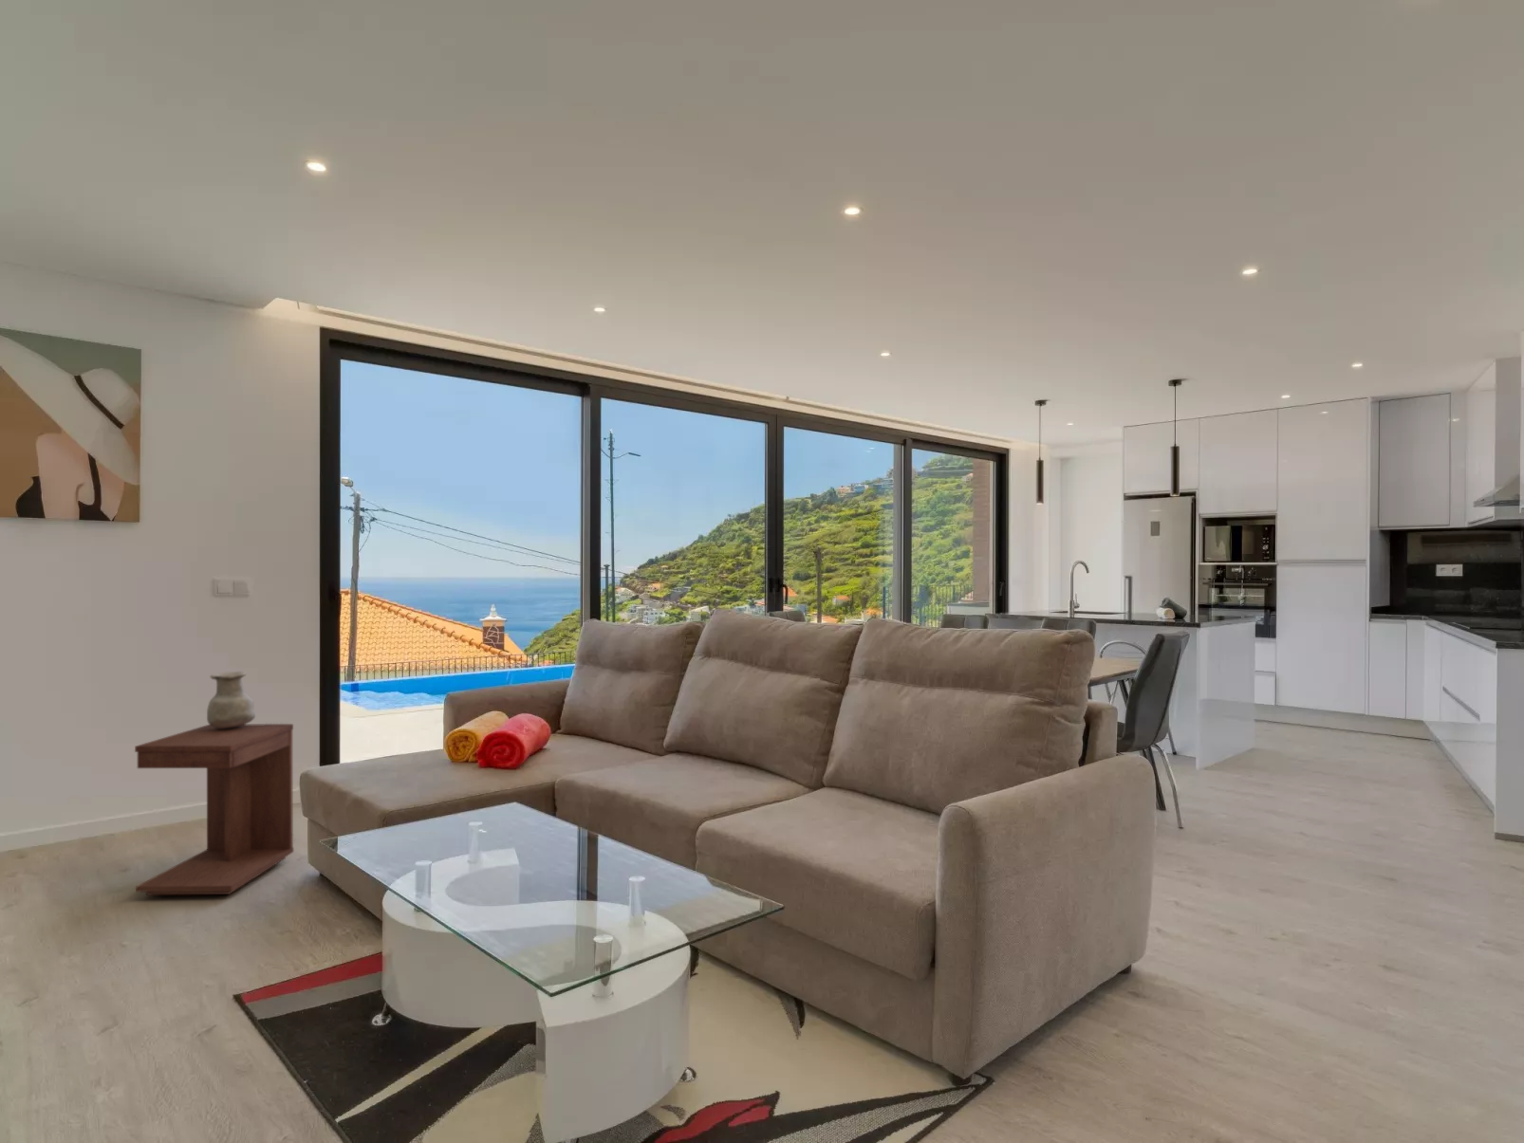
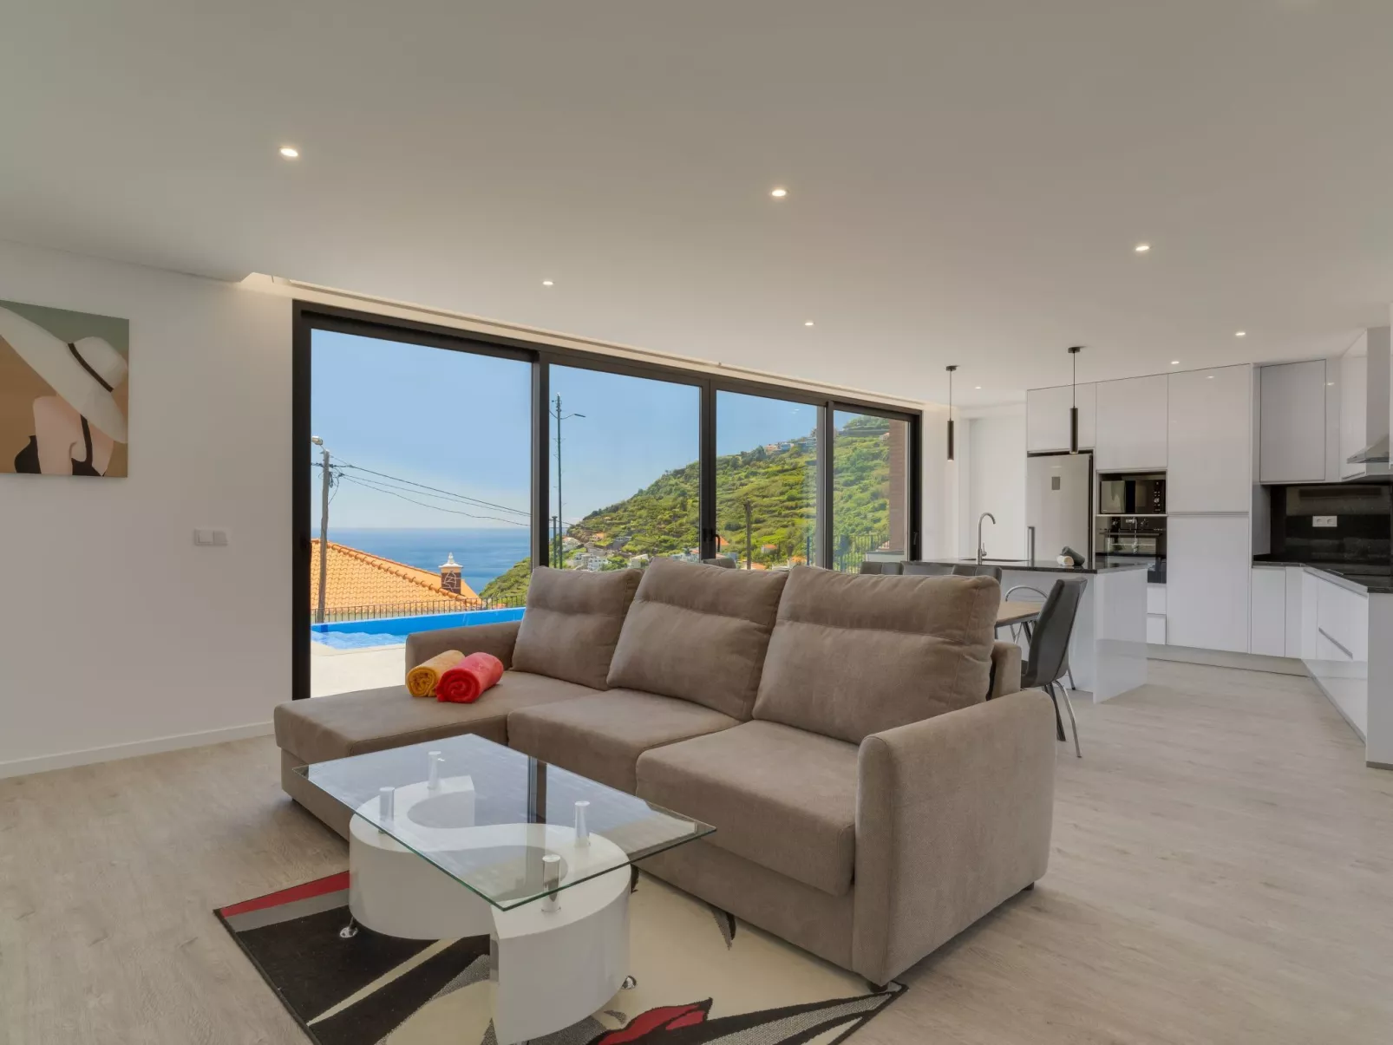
- vase [205,671,256,729]
- side table [133,723,294,896]
